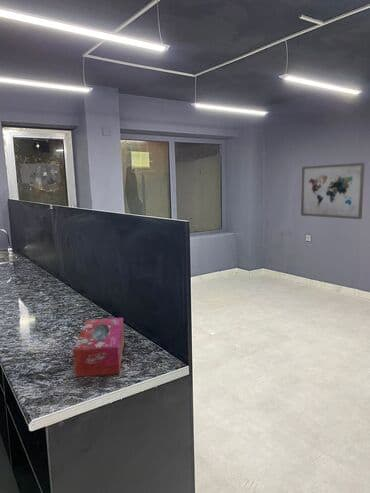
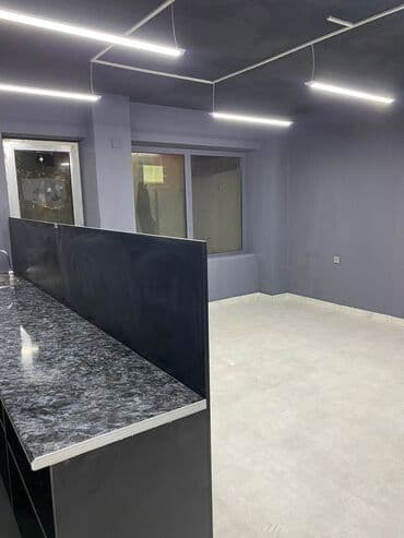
- tissue box [72,317,125,378]
- wall art [300,162,365,220]
